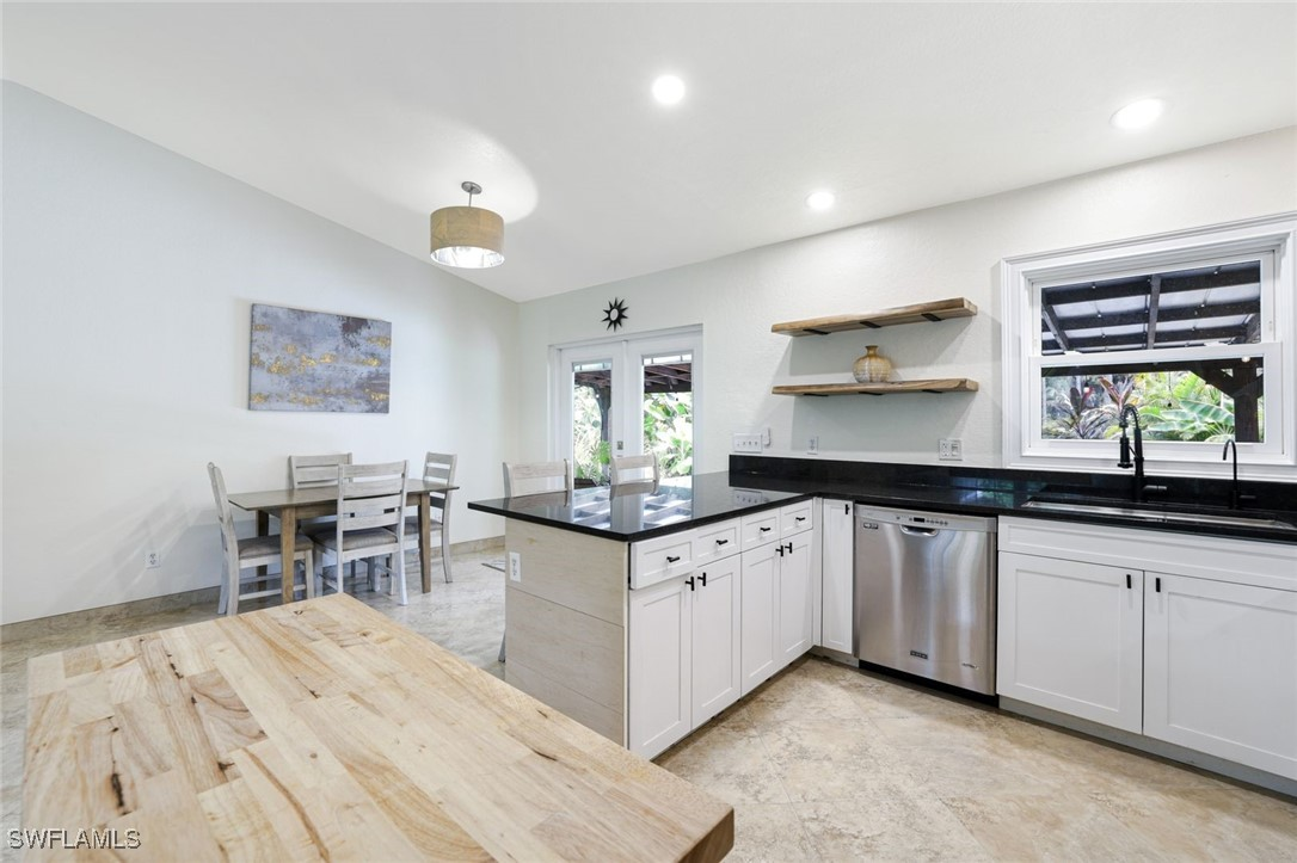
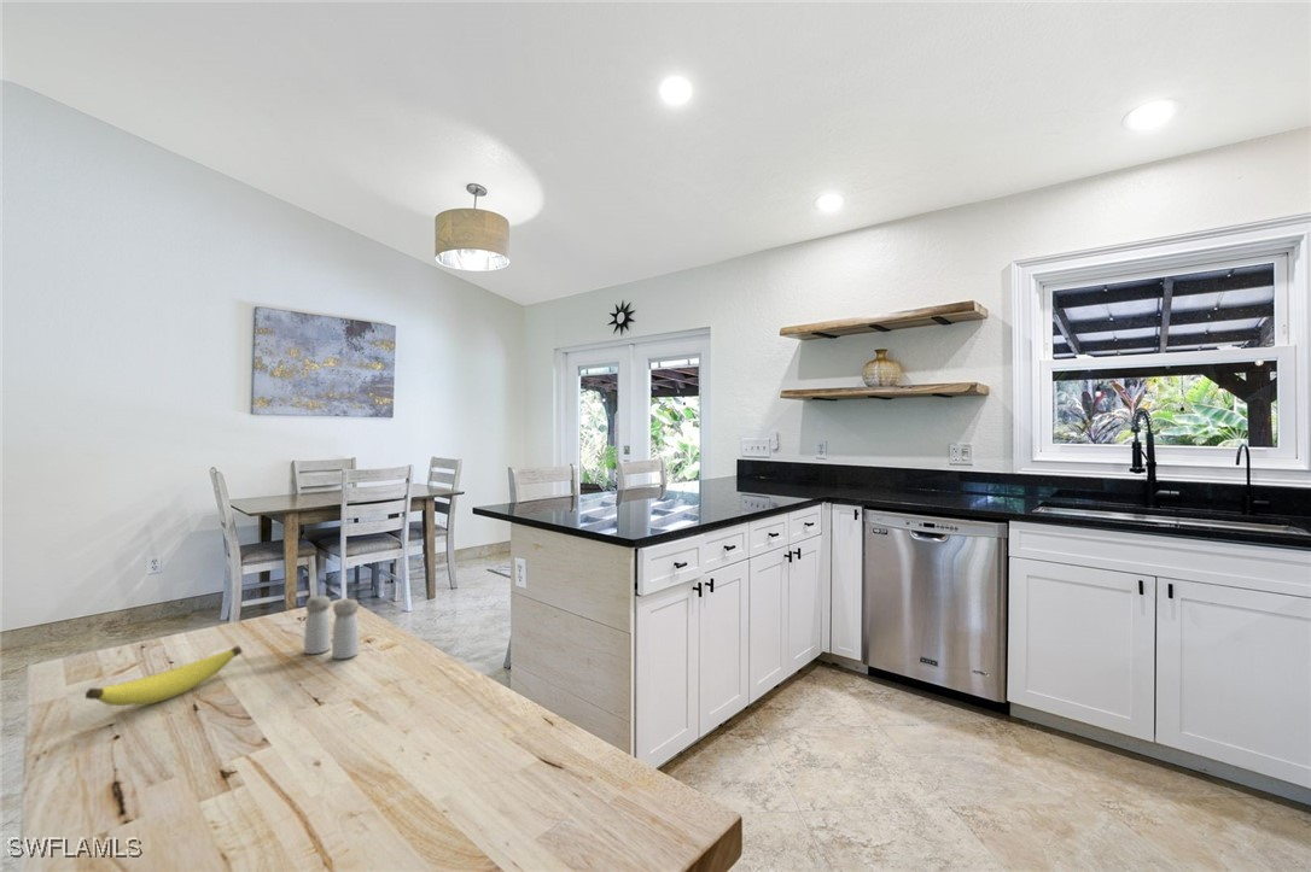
+ salt and pepper shaker [303,595,360,660]
+ banana [85,645,243,707]
